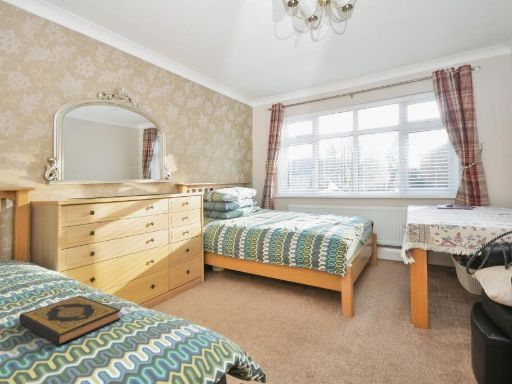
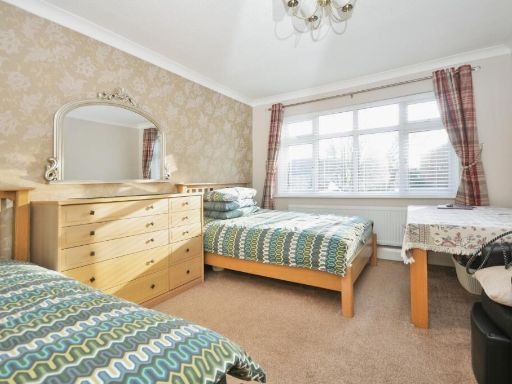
- hardback book [18,295,121,346]
